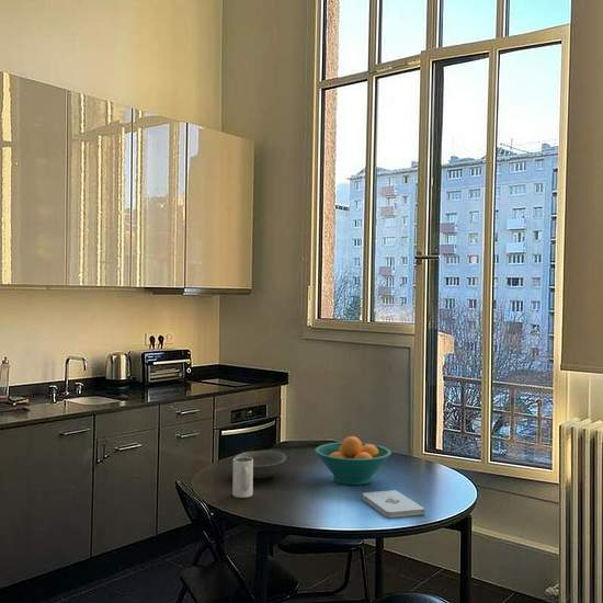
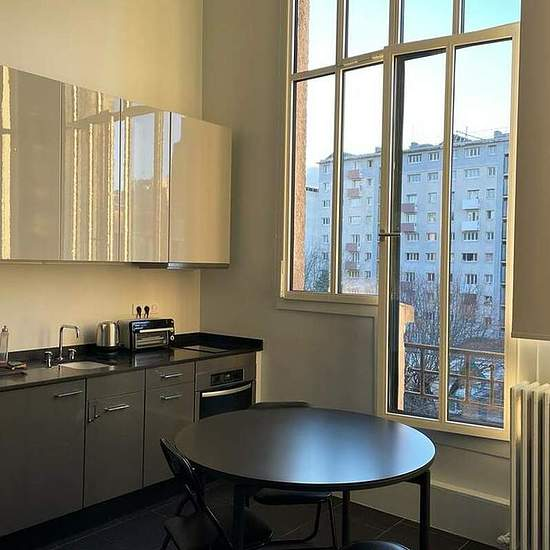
- bowl [234,450,288,479]
- mug [231,457,254,499]
- notepad [362,489,426,519]
- fruit bowl [314,435,392,486]
